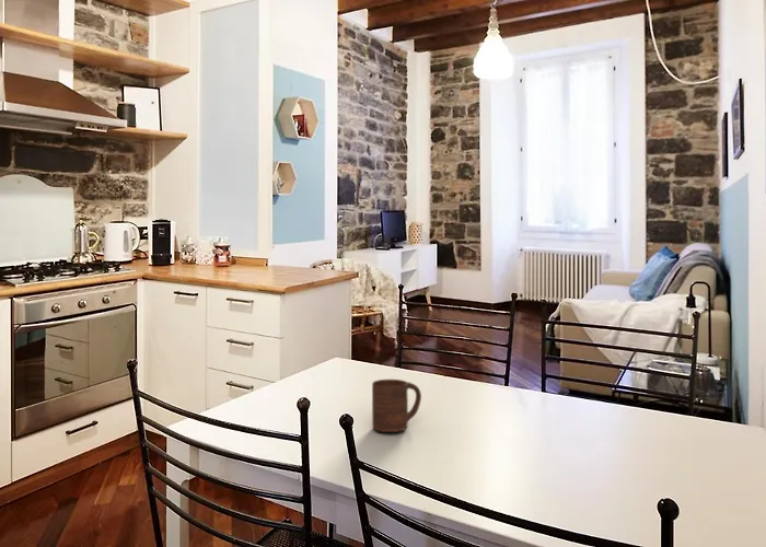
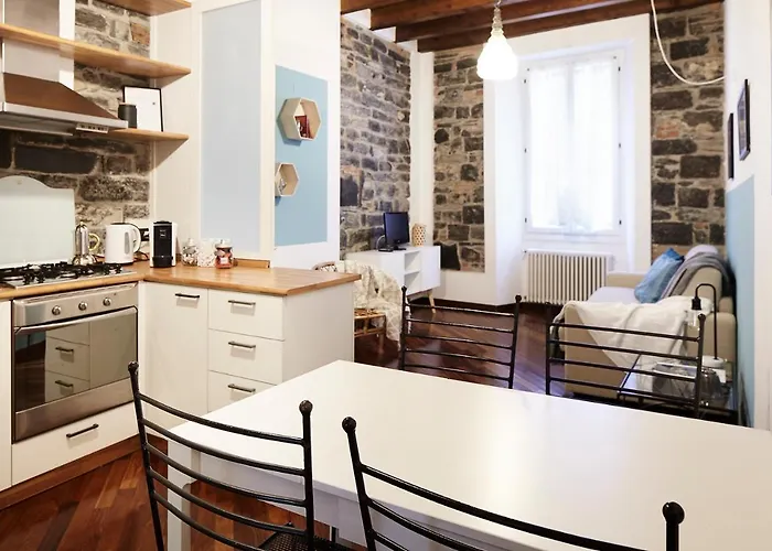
- cup [371,379,422,433]
